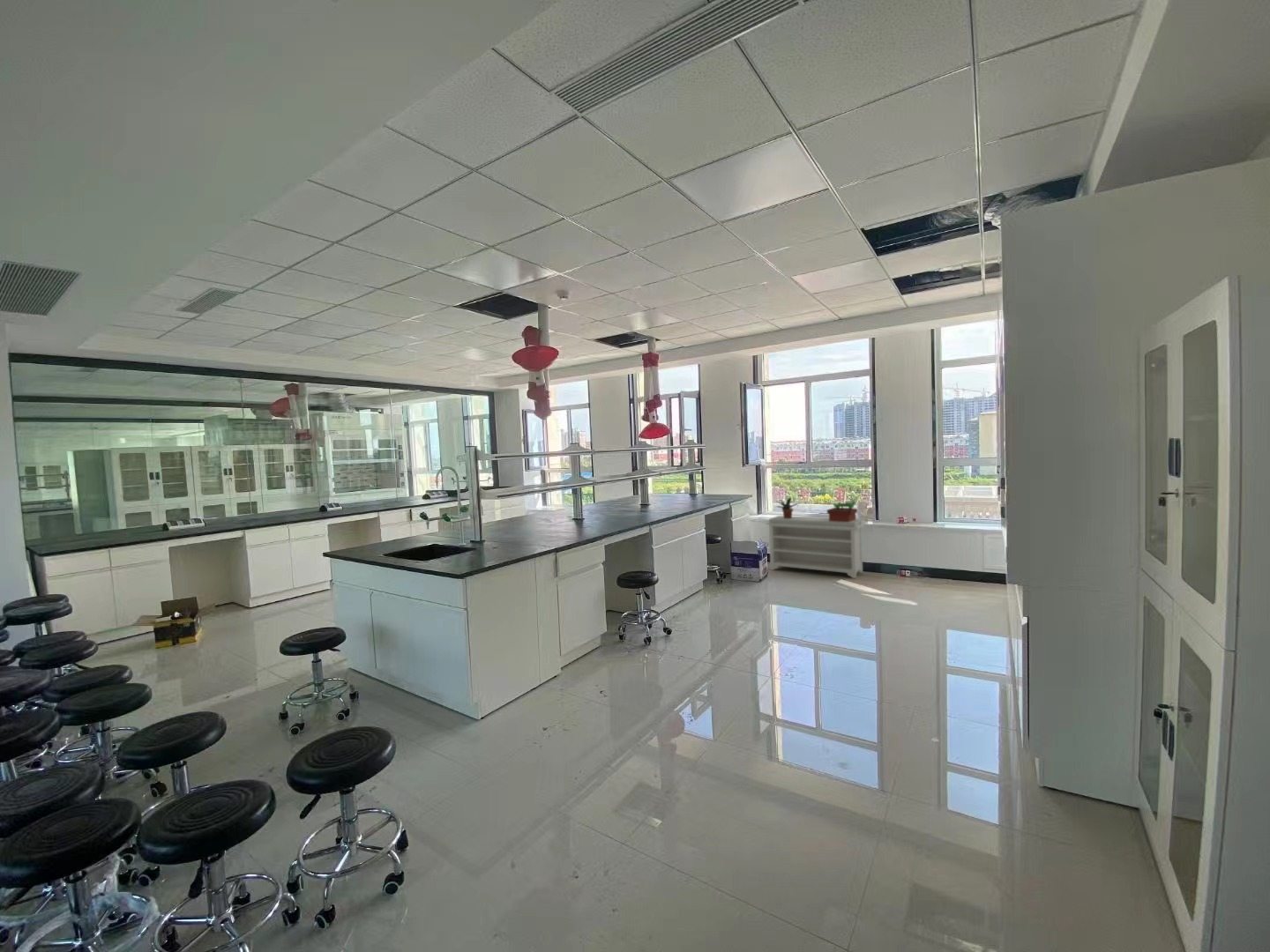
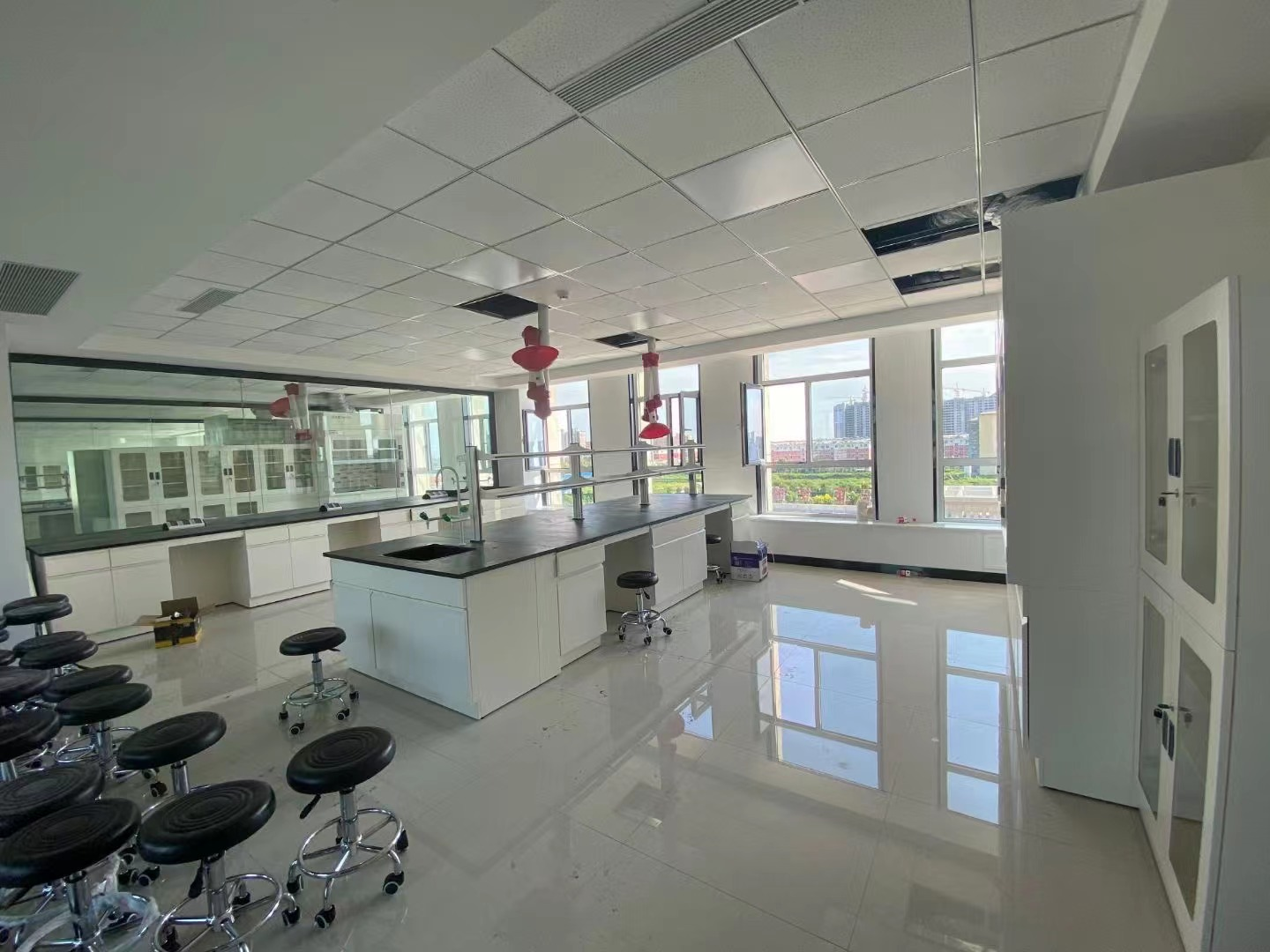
- bench [766,515,866,579]
- potted plant [774,496,800,518]
- flowerpot [826,501,858,522]
